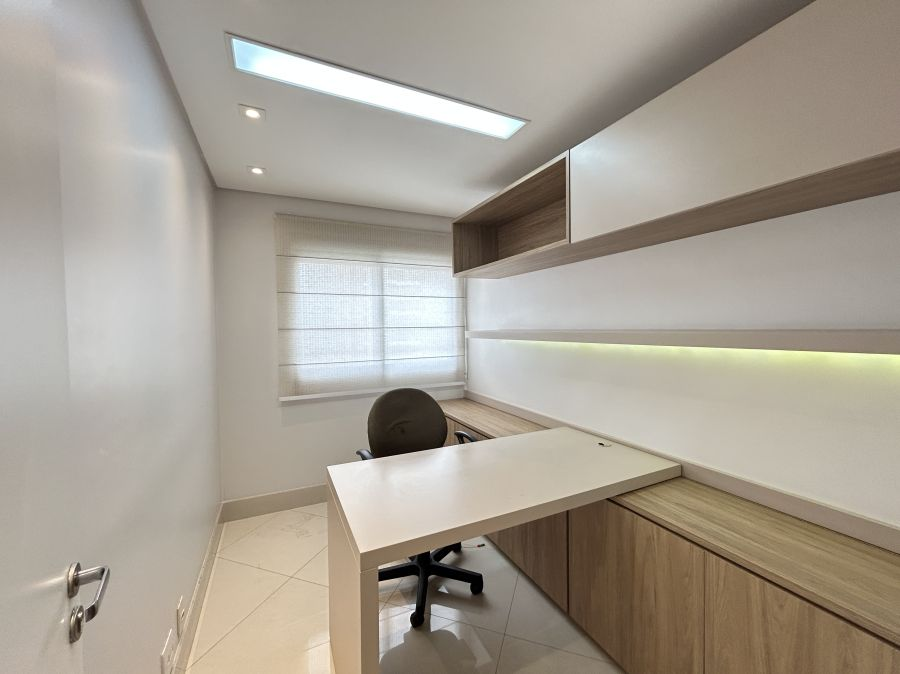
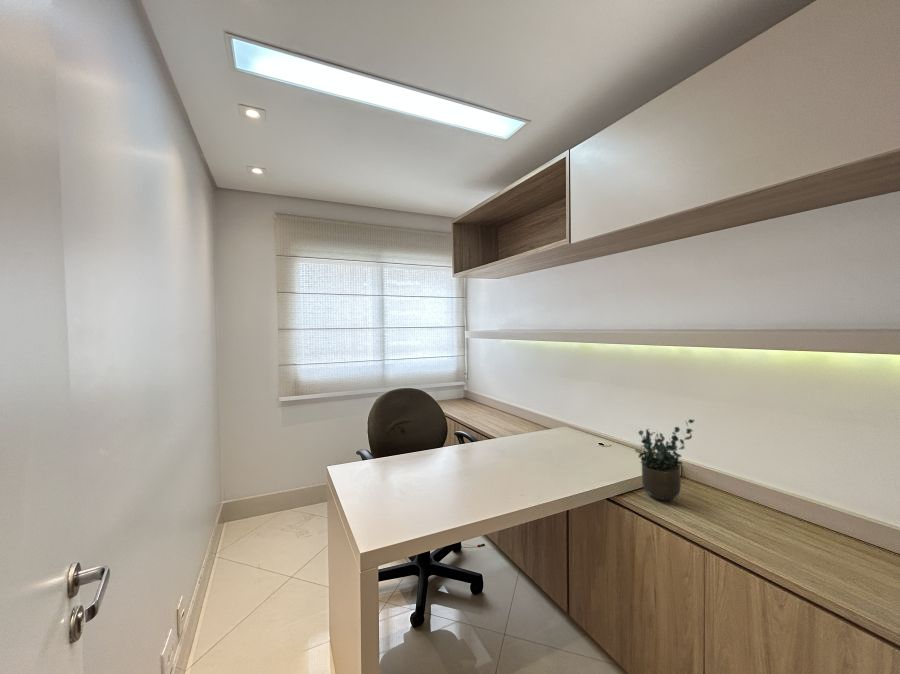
+ potted plant [634,418,695,502]
